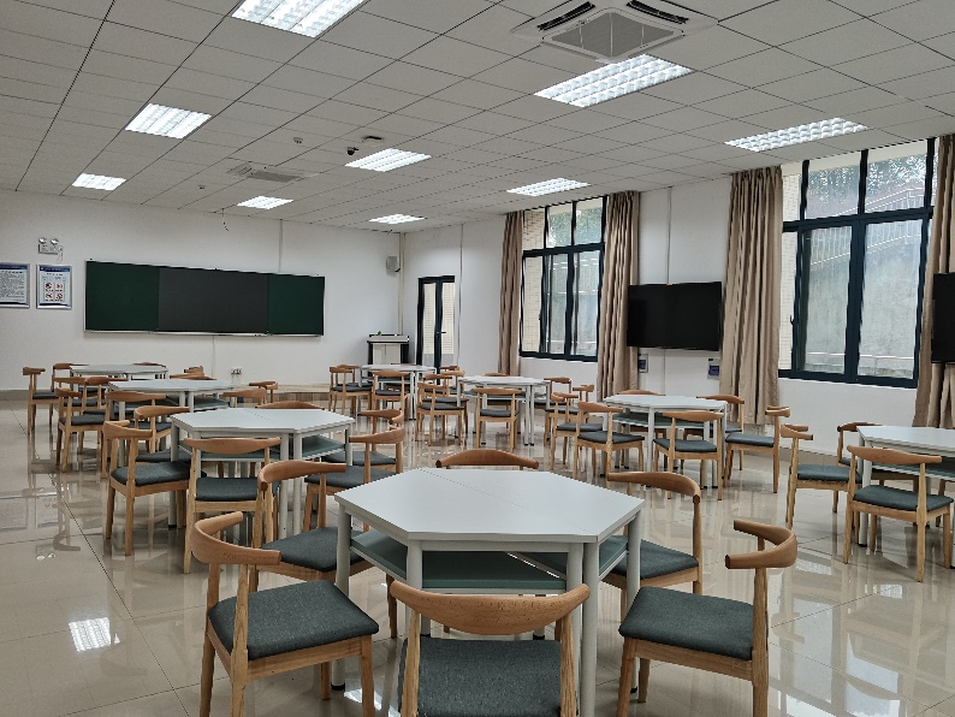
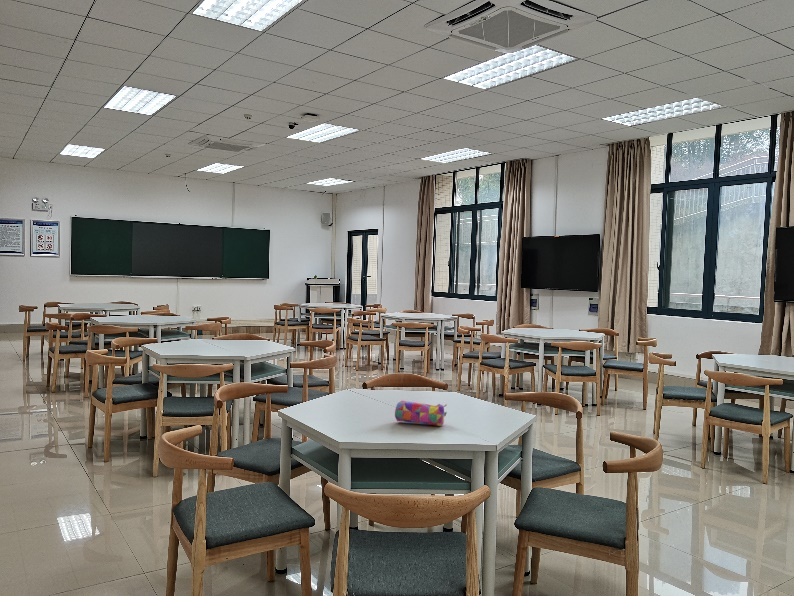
+ pencil case [394,400,448,427]
